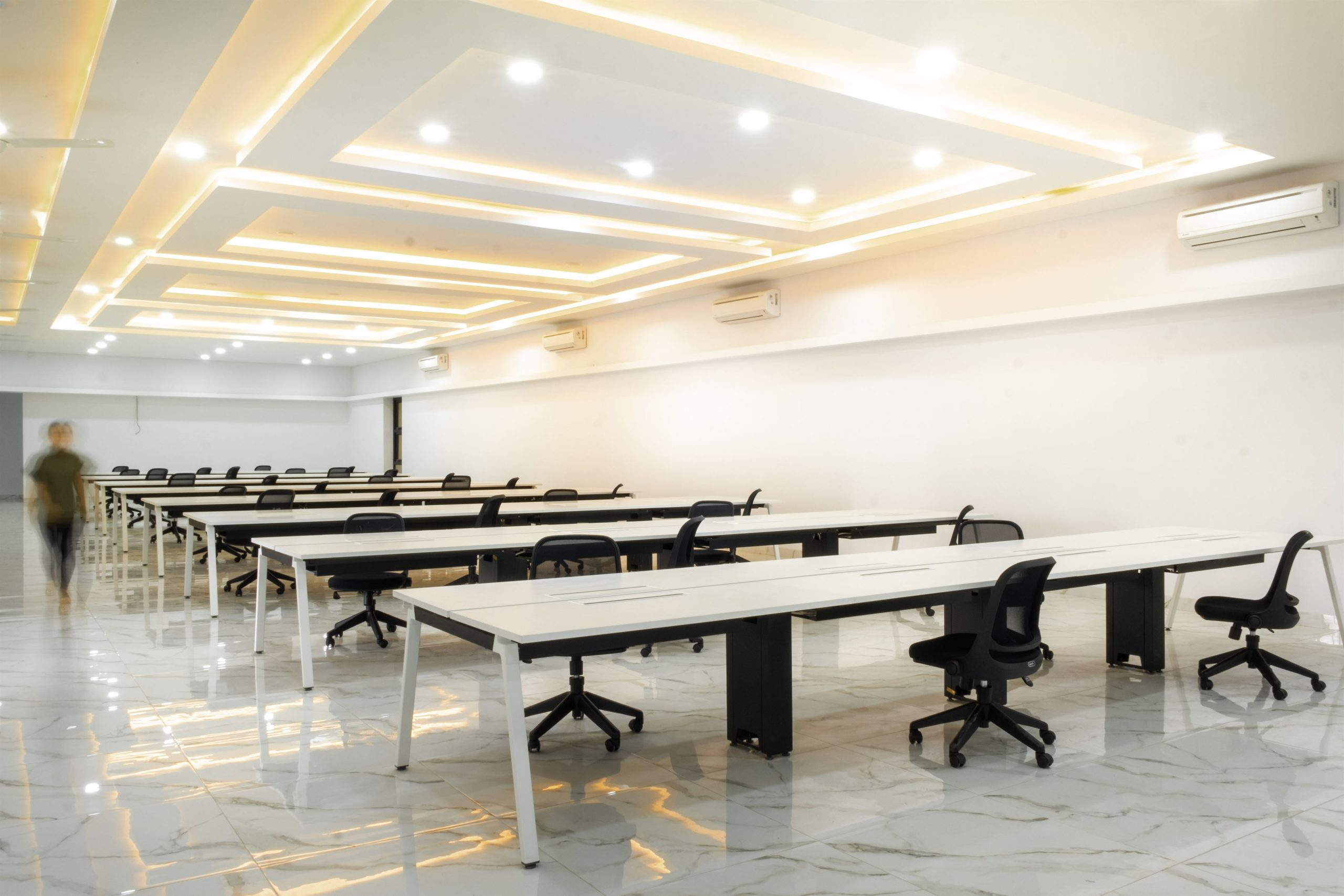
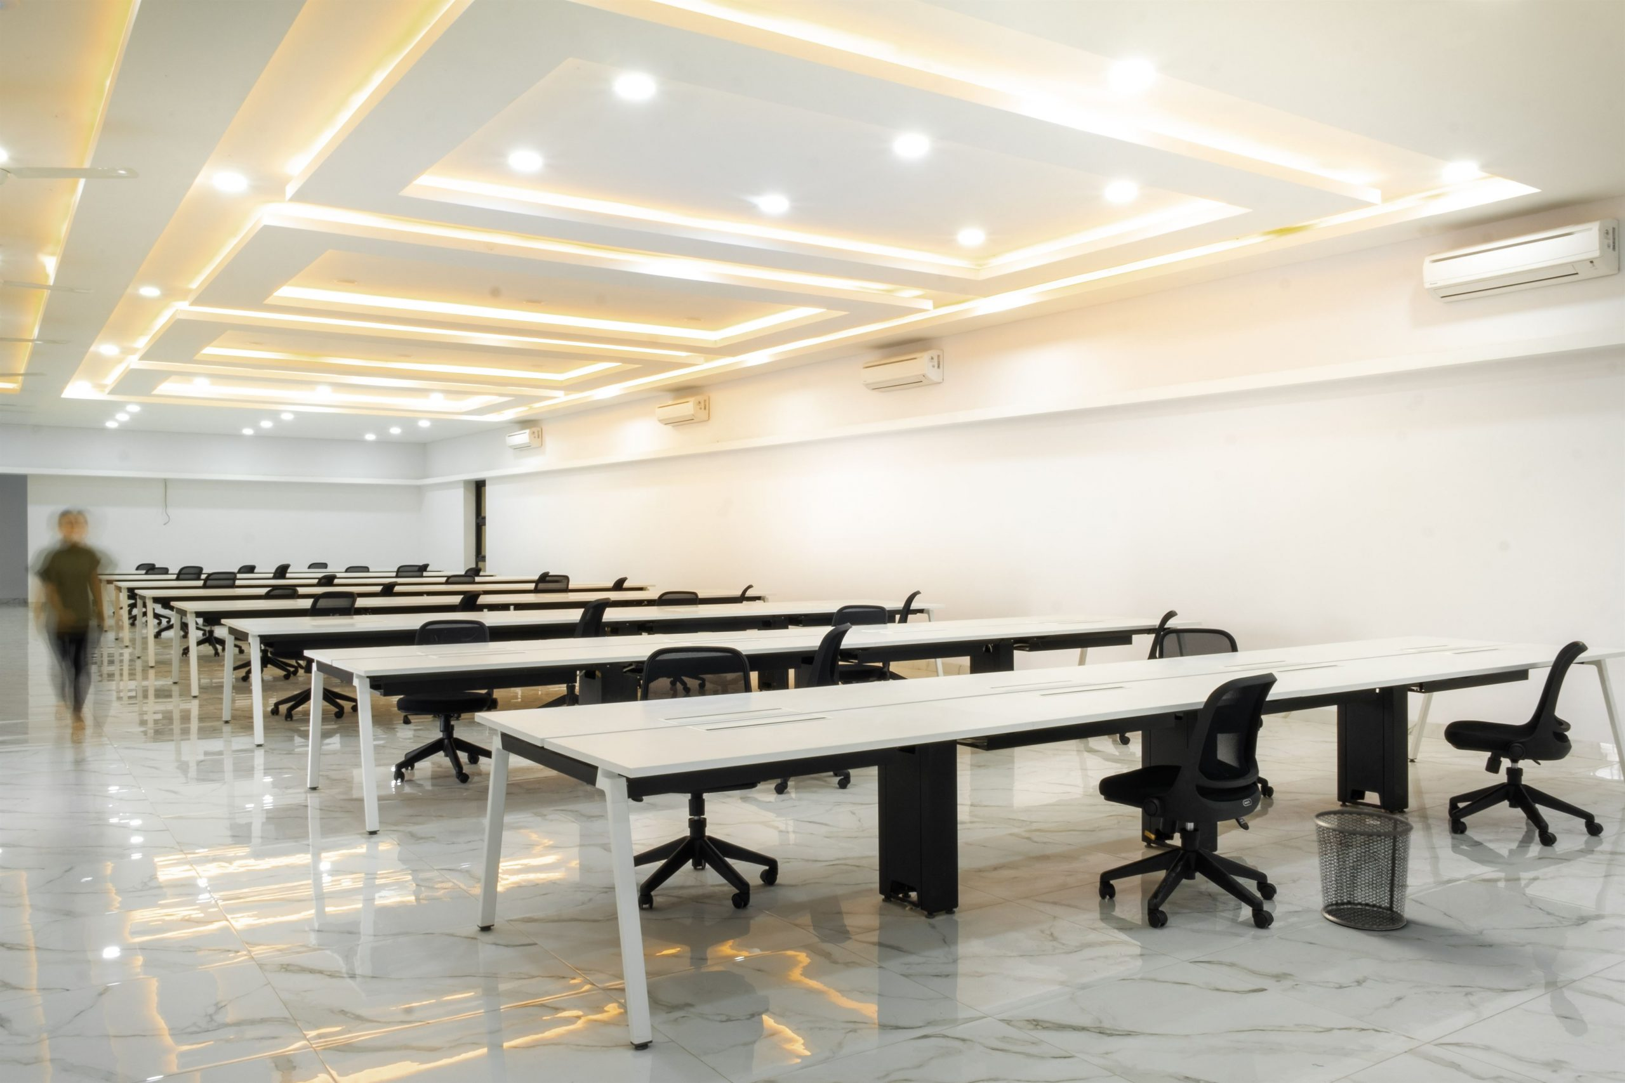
+ waste bin [1312,809,1415,932]
